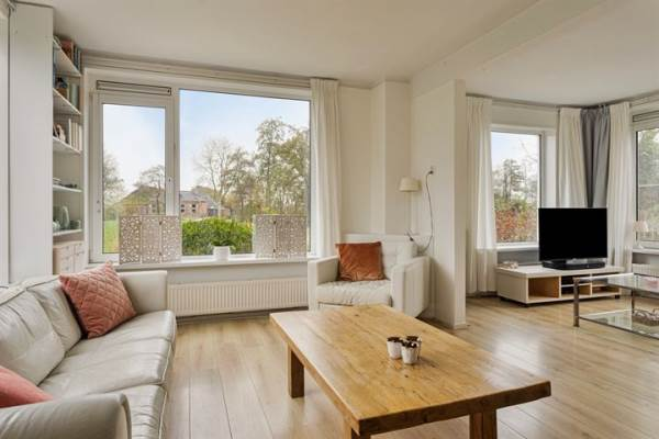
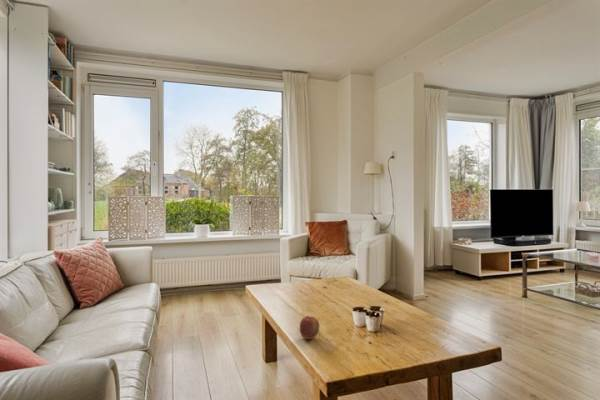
+ apple [299,315,320,340]
